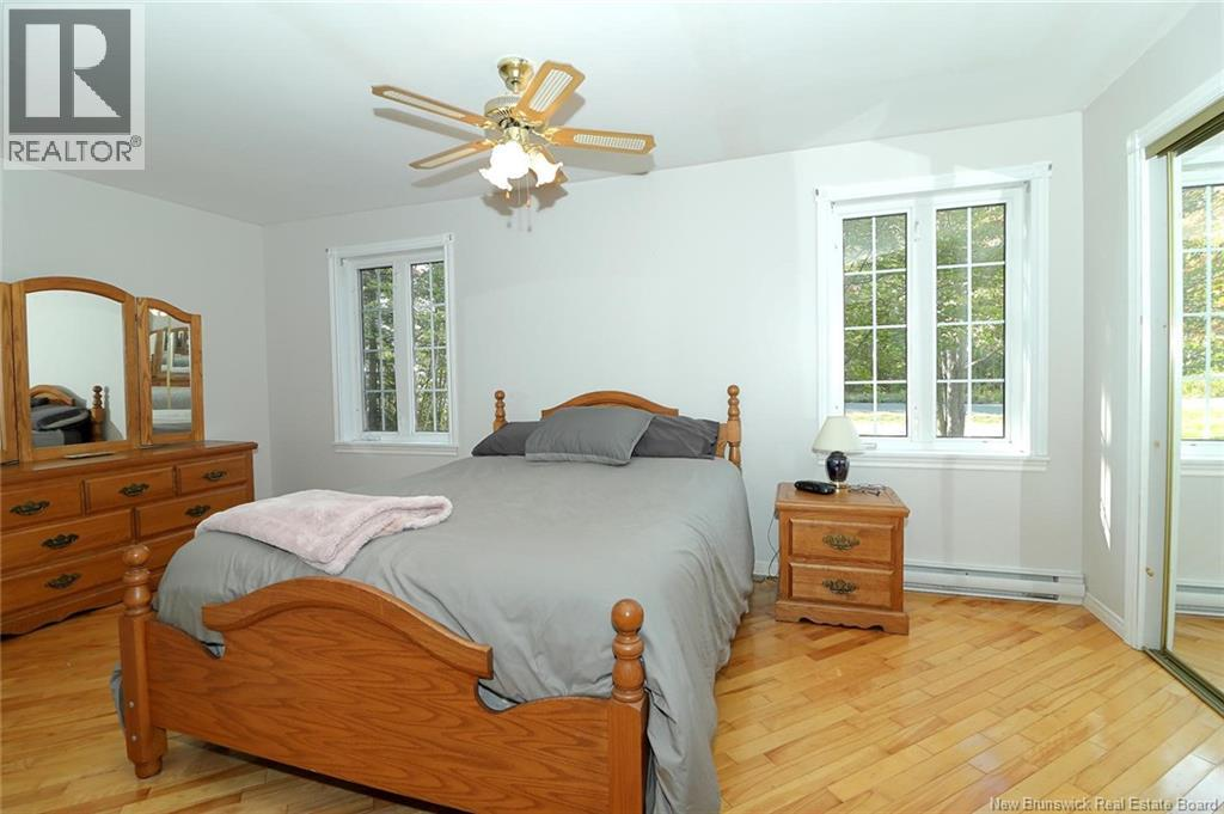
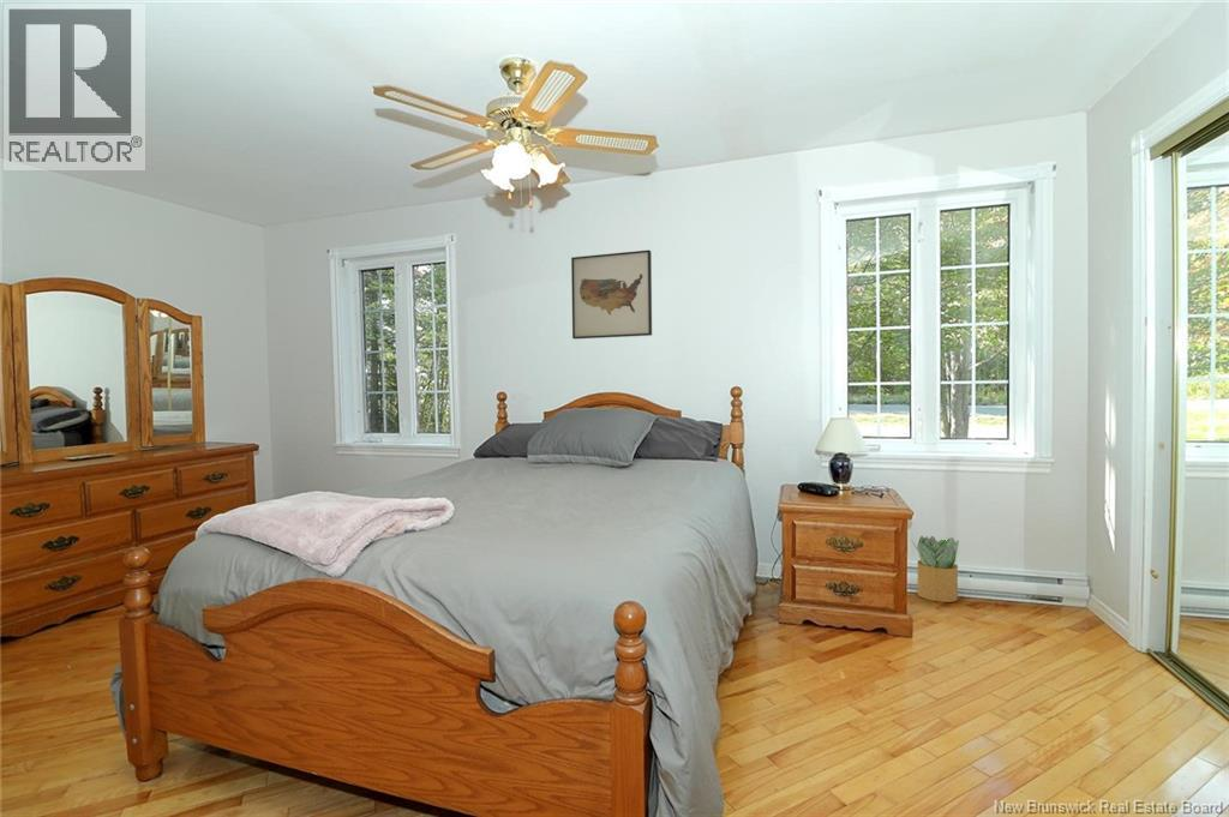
+ wall art [570,248,653,341]
+ potted plant [910,535,960,603]
